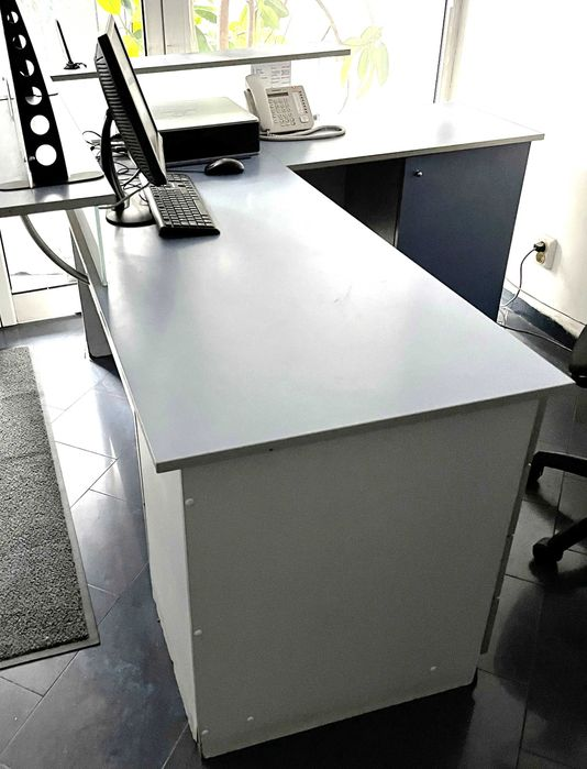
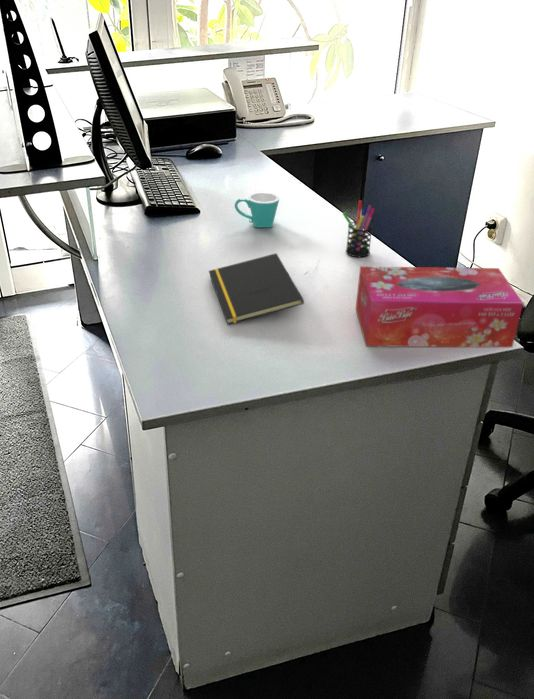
+ mug [234,191,280,228]
+ notepad [208,252,305,325]
+ pen holder [342,200,375,258]
+ tissue box [355,265,524,348]
